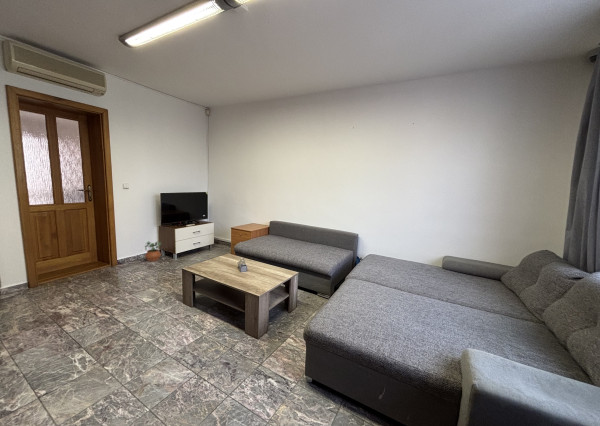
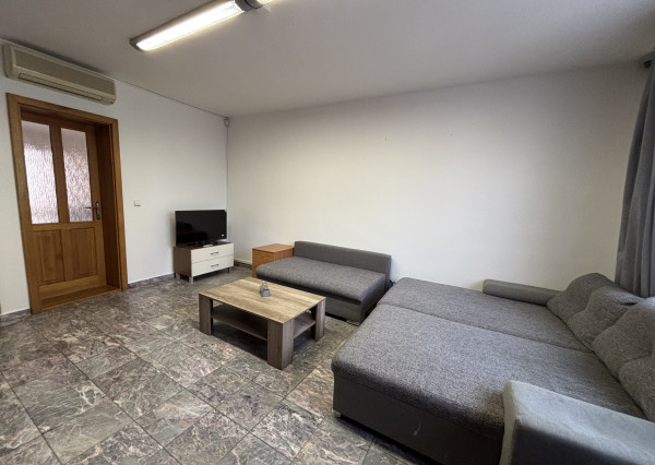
- potted plant [144,241,162,262]
